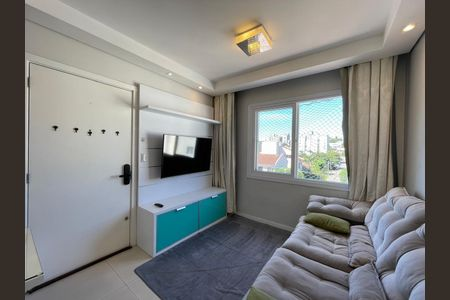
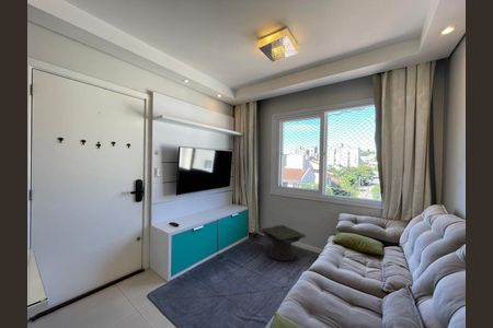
+ side table [259,224,308,262]
